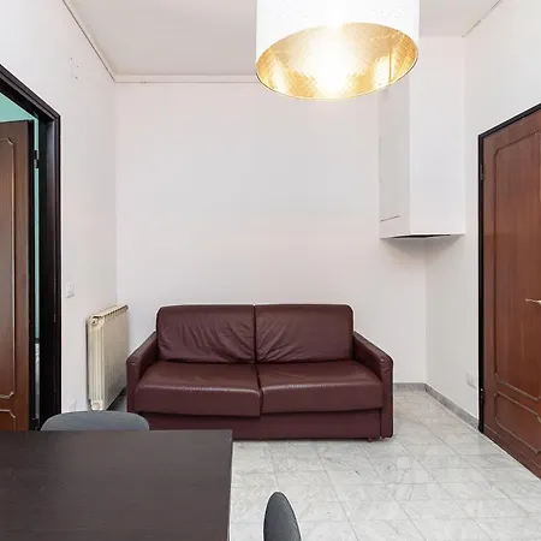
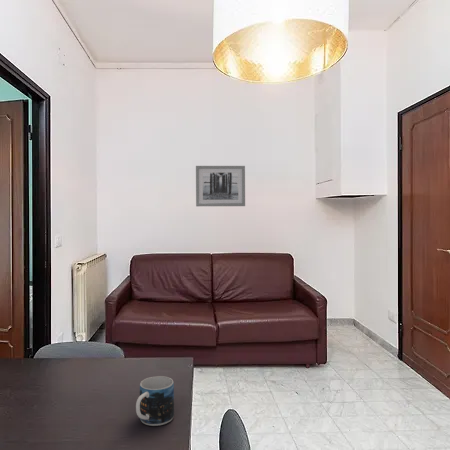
+ wall art [195,165,246,207]
+ mug [135,375,175,427]
